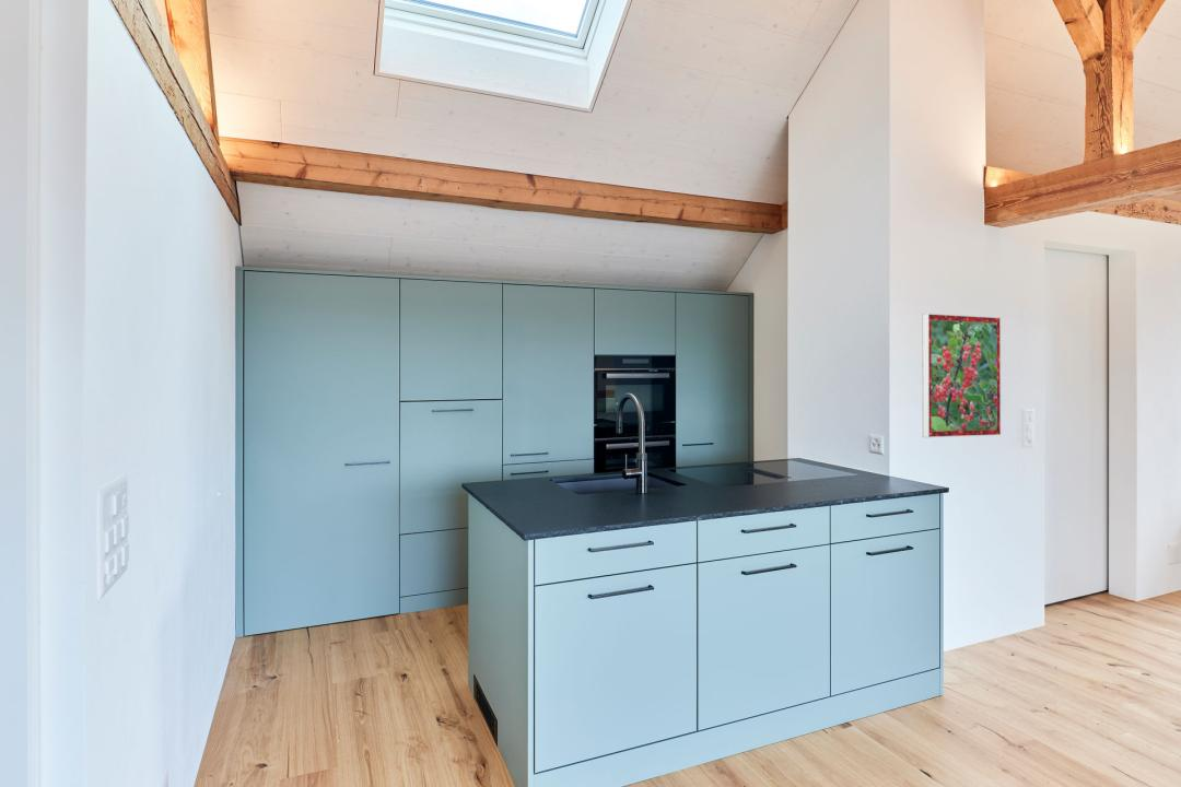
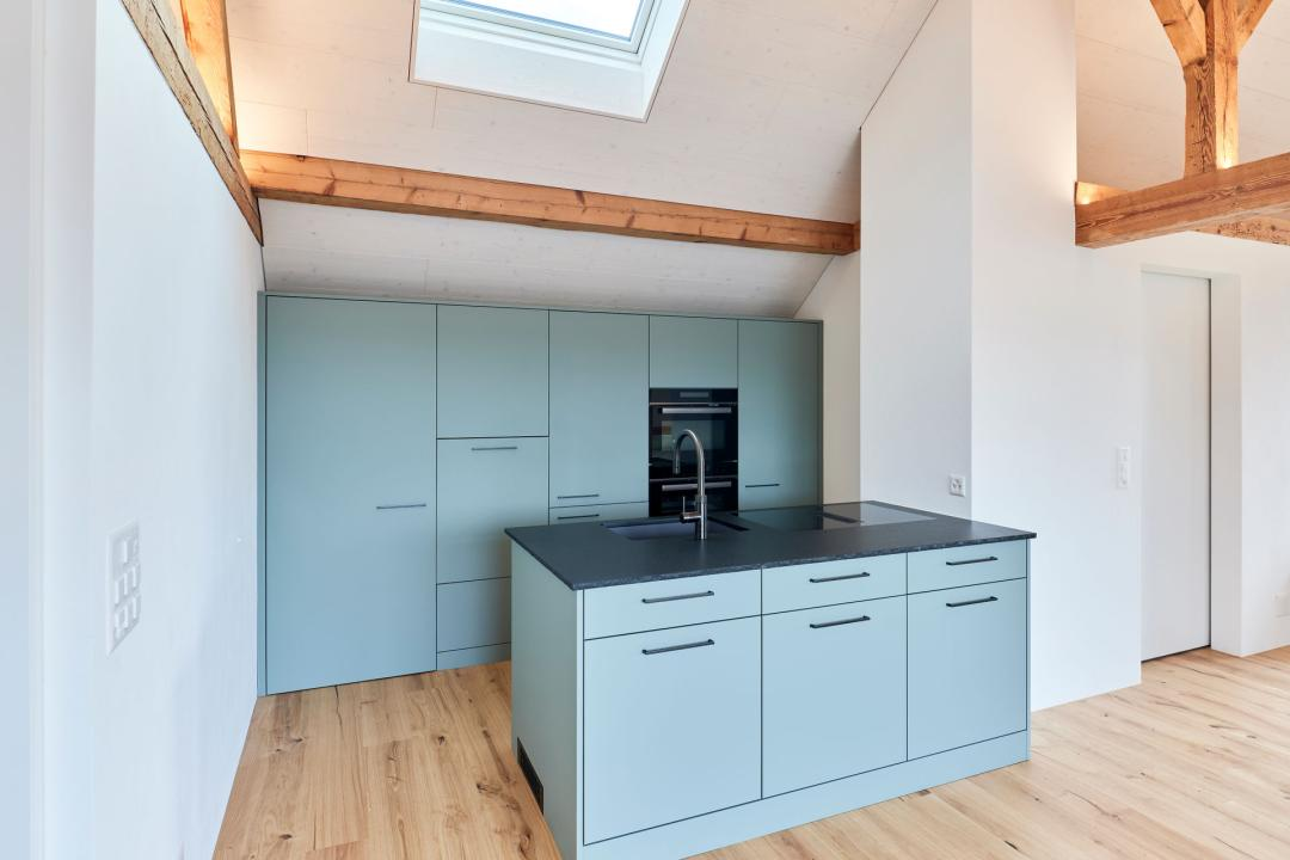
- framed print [922,313,1002,438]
